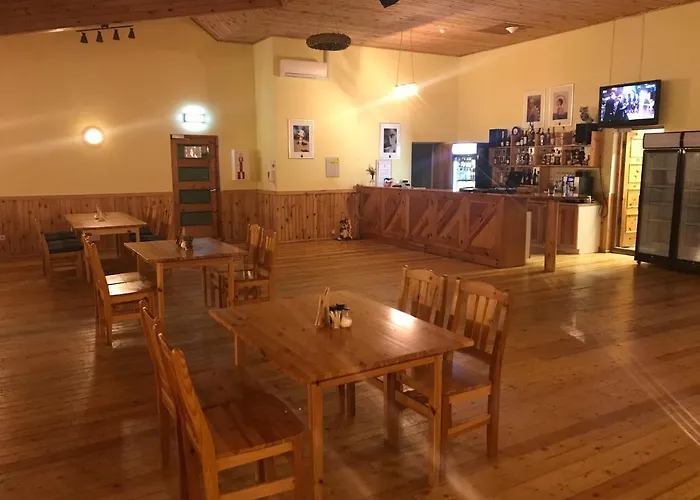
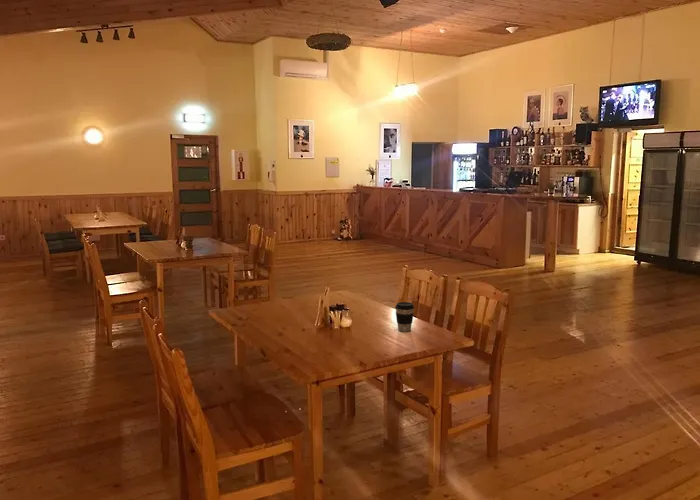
+ coffee cup [394,301,415,333]
